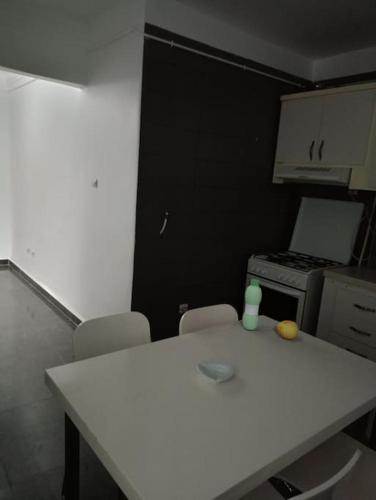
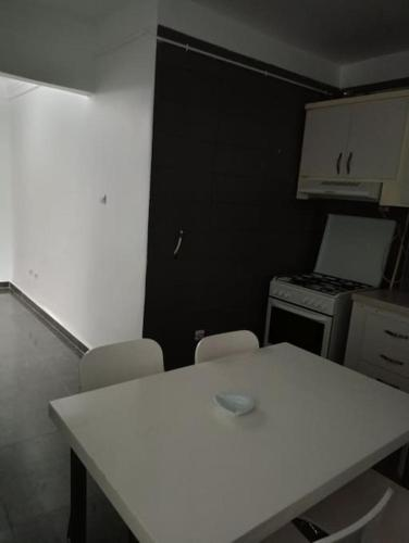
- apple [276,320,299,340]
- water bottle [242,278,263,331]
